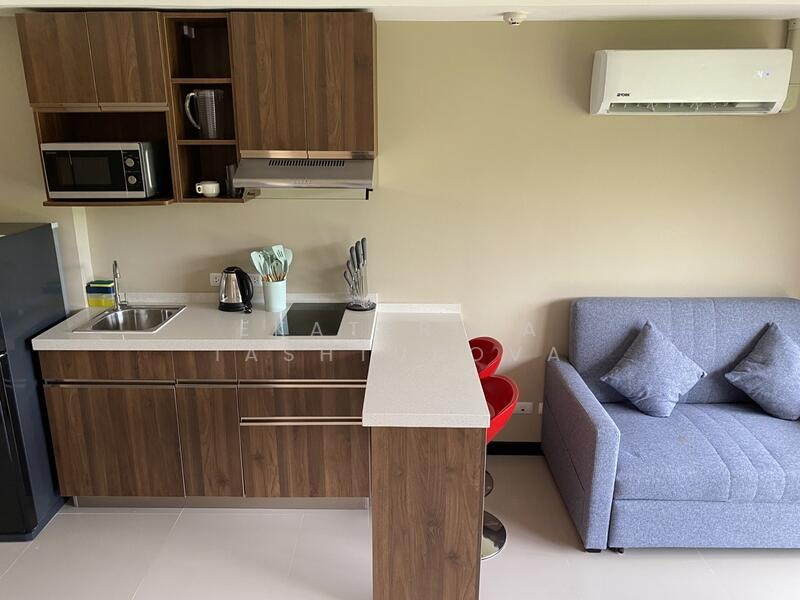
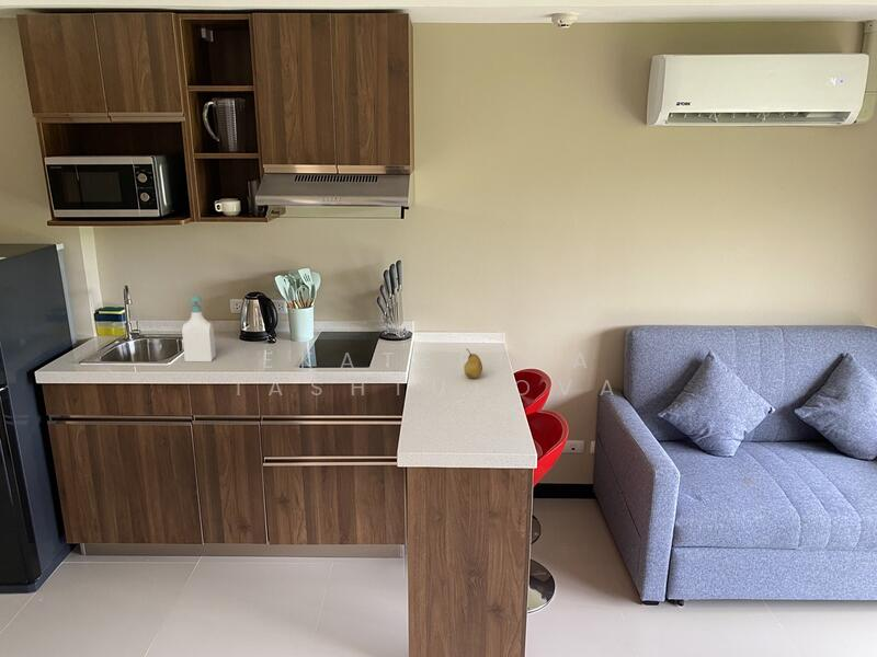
+ fruit [463,348,483,379]
+ soap bottle [181,295,217,362]
